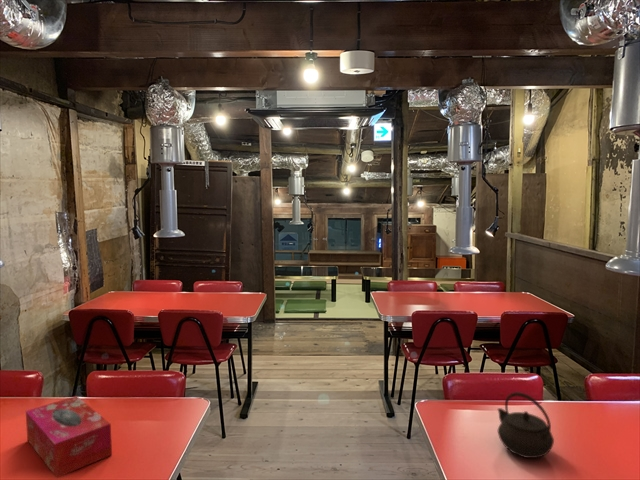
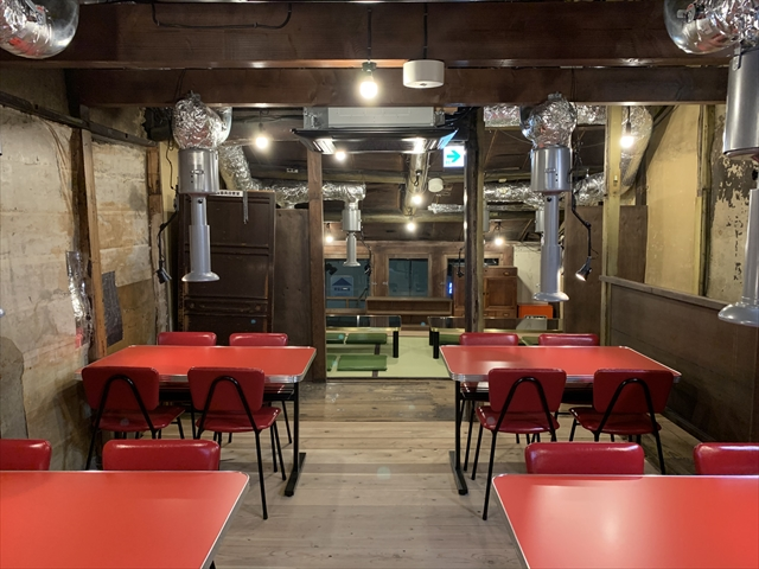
- tissue box [25,395,113,479]
- kettle [497,391,555,459]
